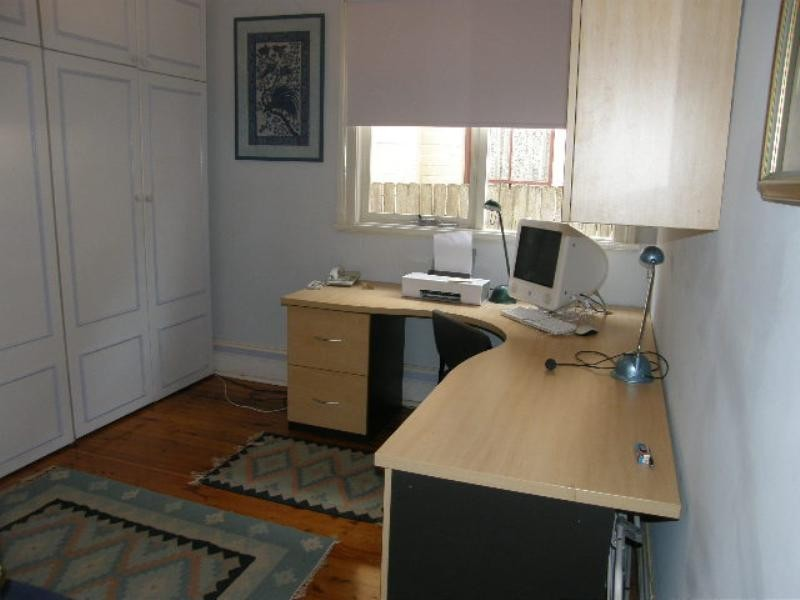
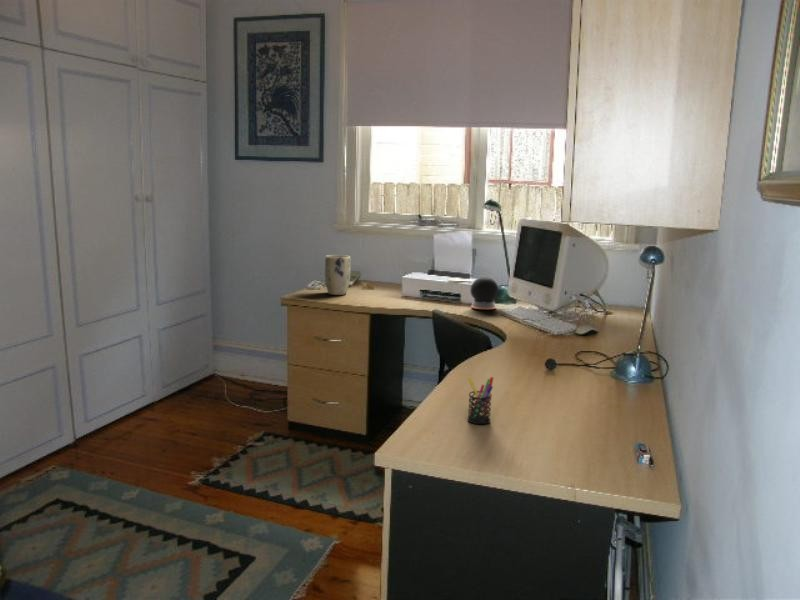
+ plant pot [324,254,352,296]
+ speaker [469,276,500,310]
+ pen holder [466,375,494,425]
